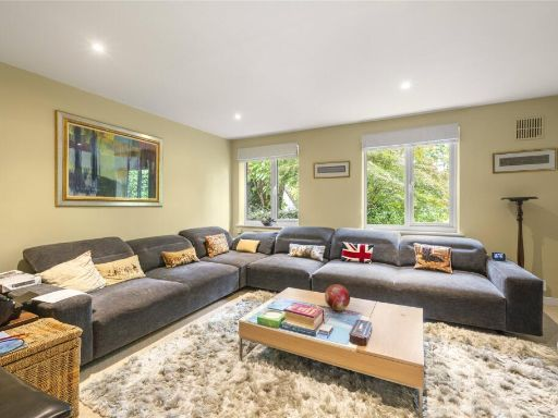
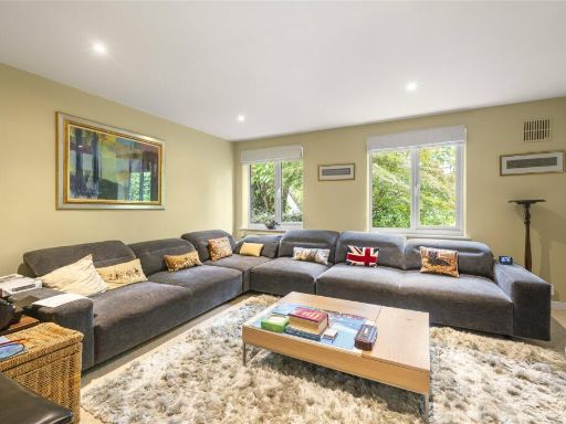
- decorative orb [324,283,351,311]
